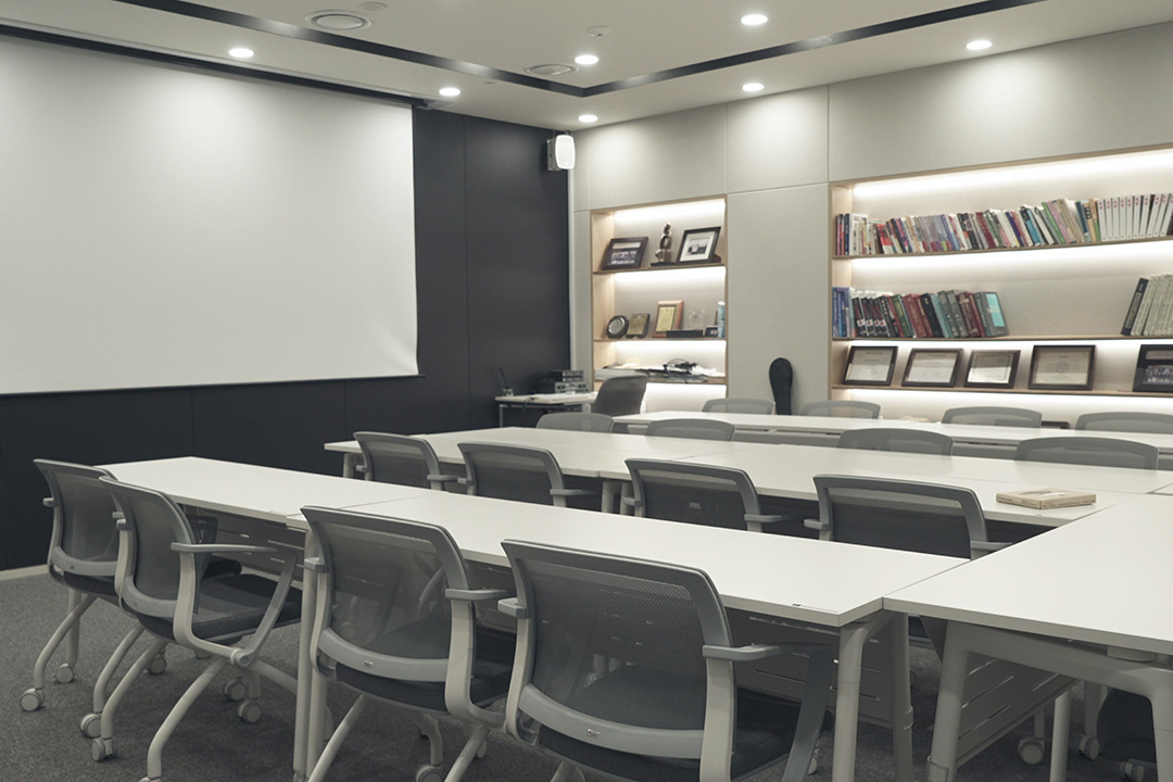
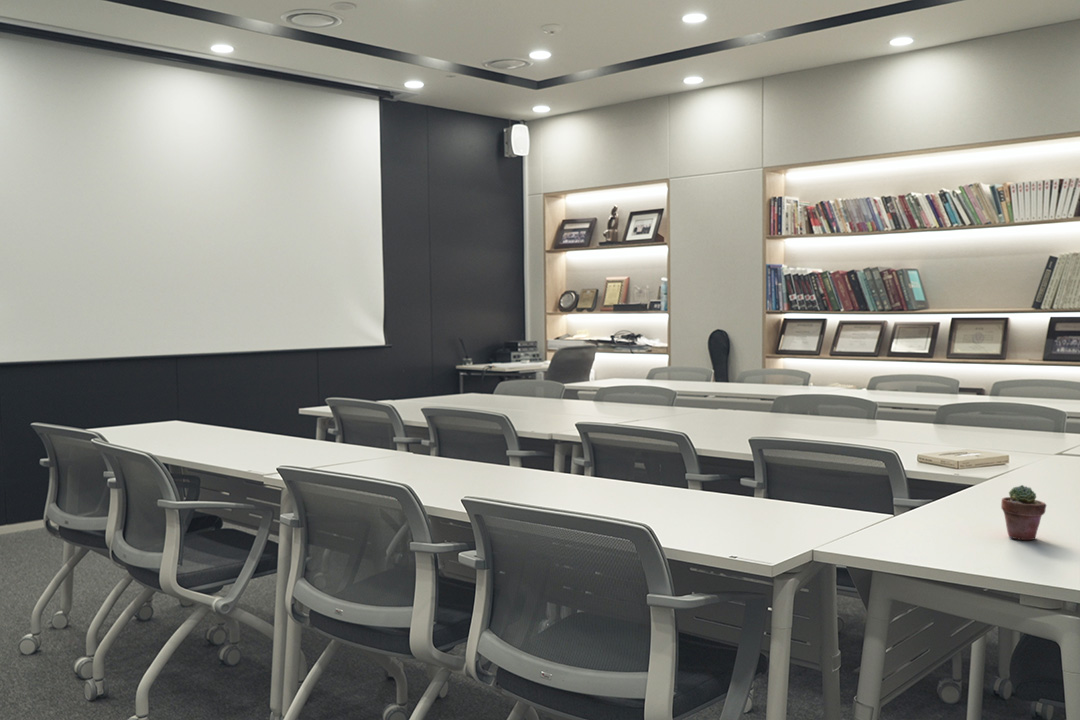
+ potted succulent [1000,484,1047,541]
